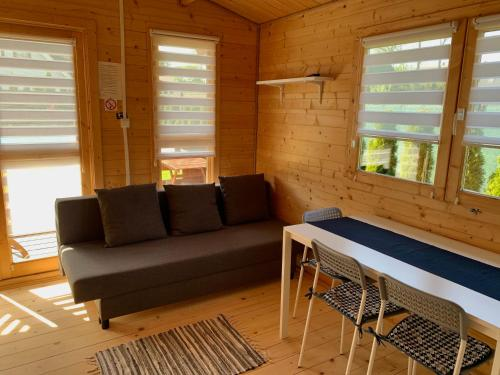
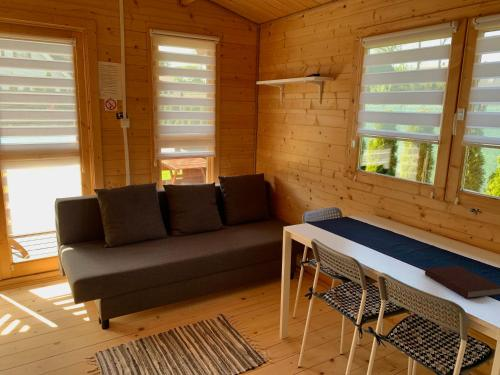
+ notebook [424,265,500,299]
